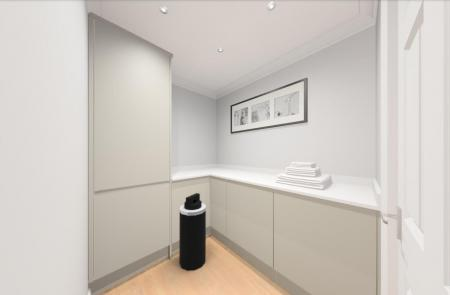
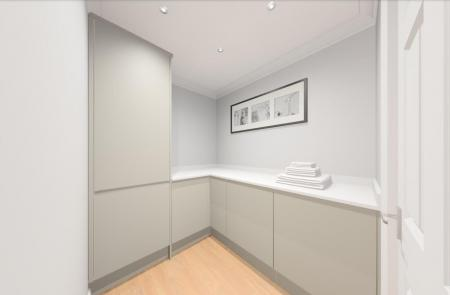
- trash can [178,192,207,272]
